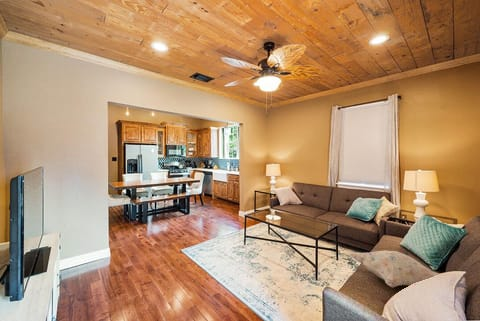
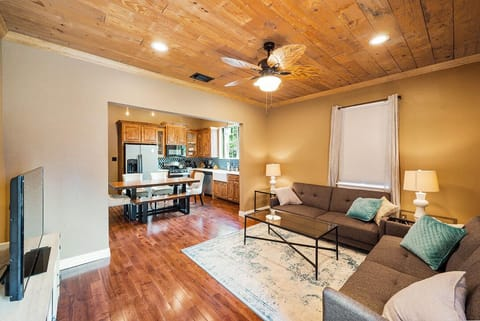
- decorative pillow [348,249,440,289]
